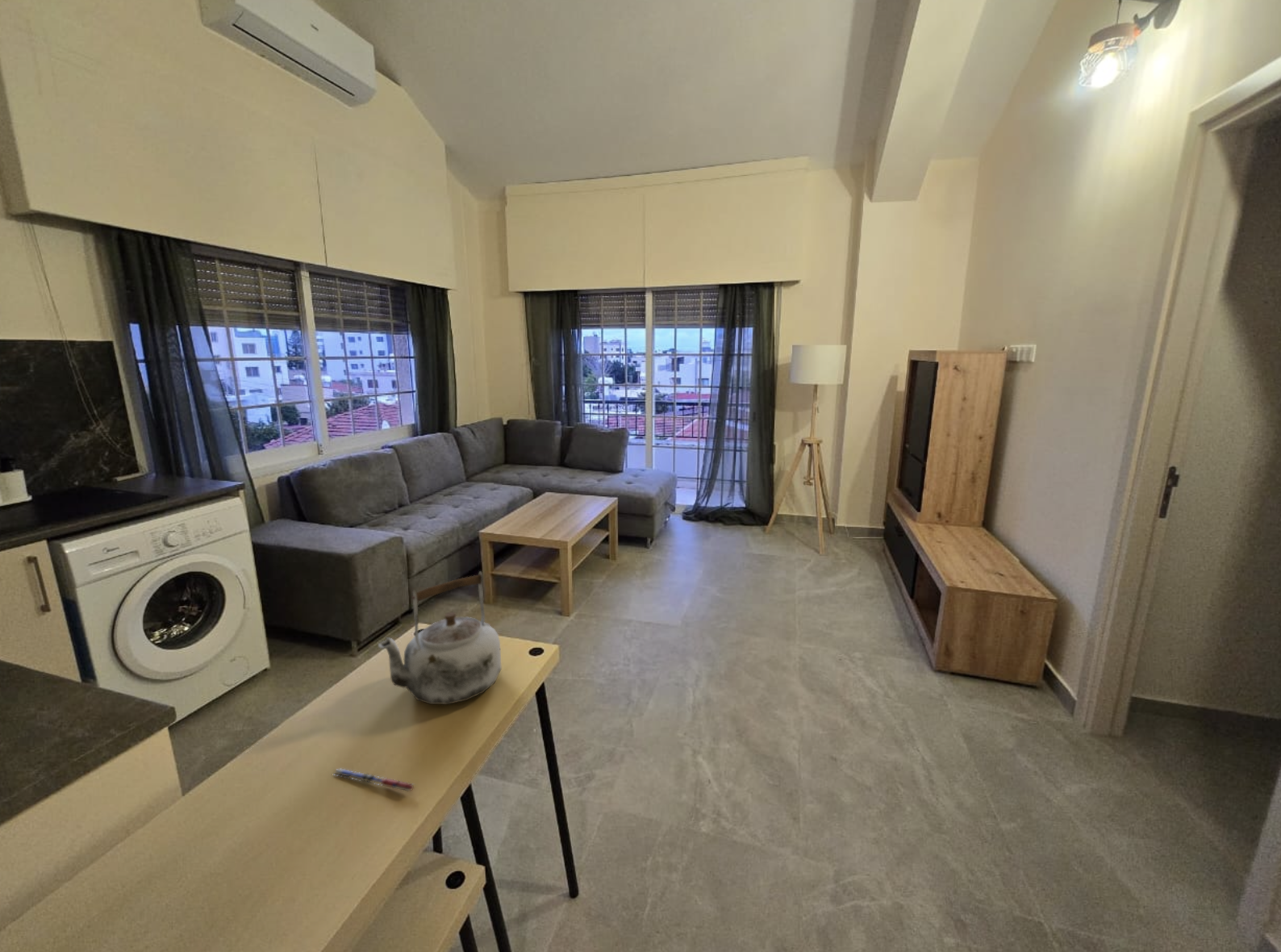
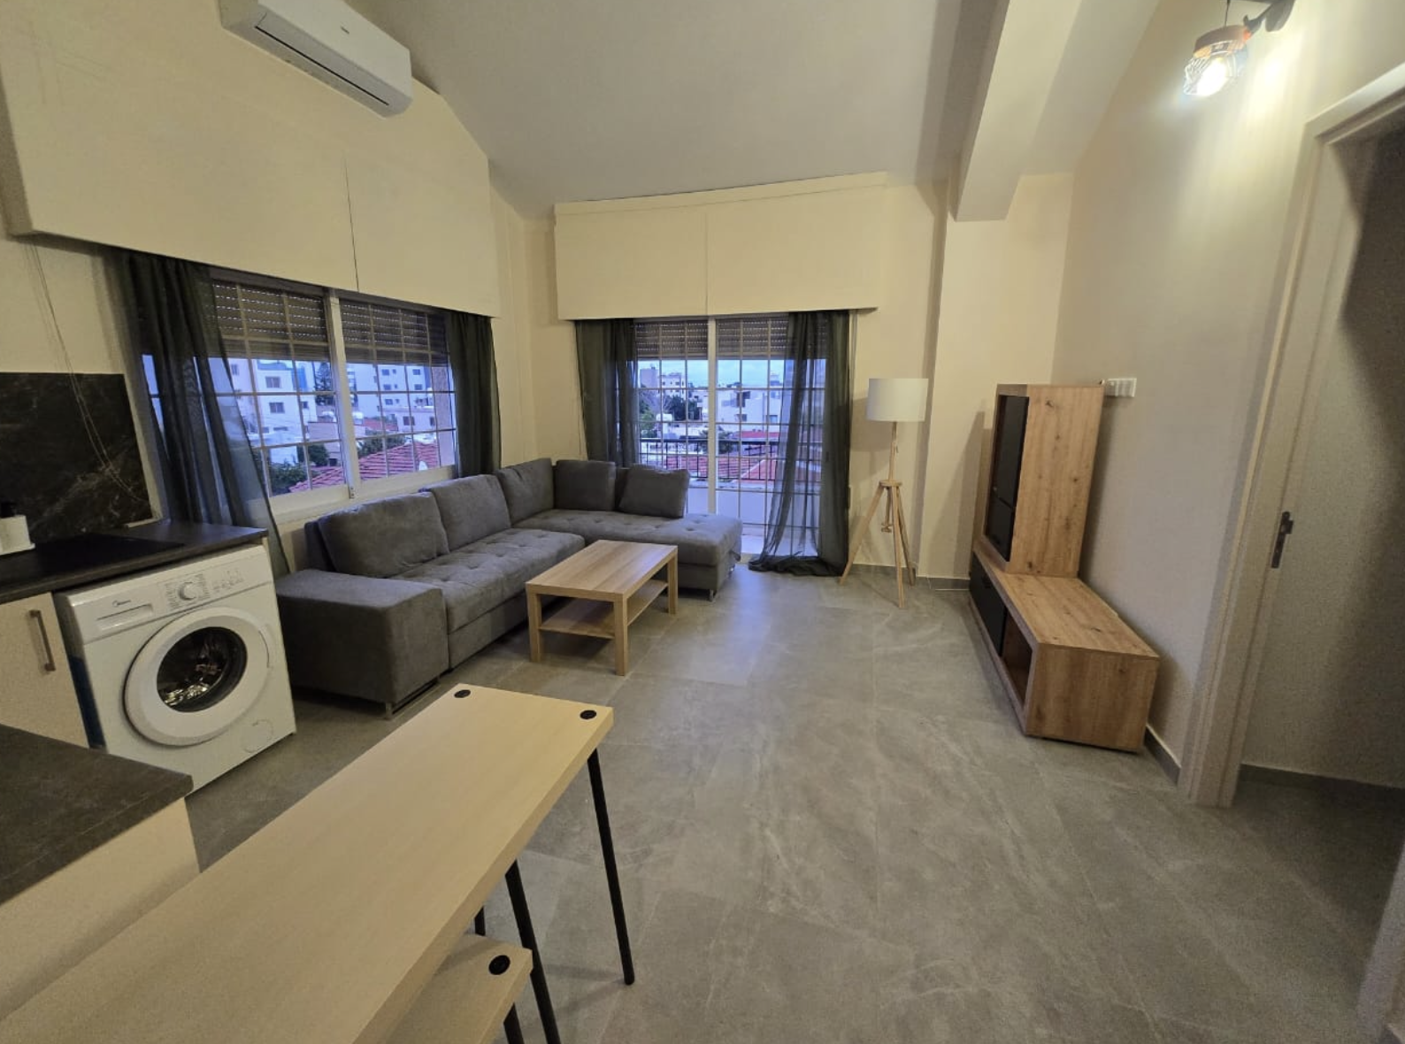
- kettle [378,570,503,705]
- pen [334,768,415,792]
